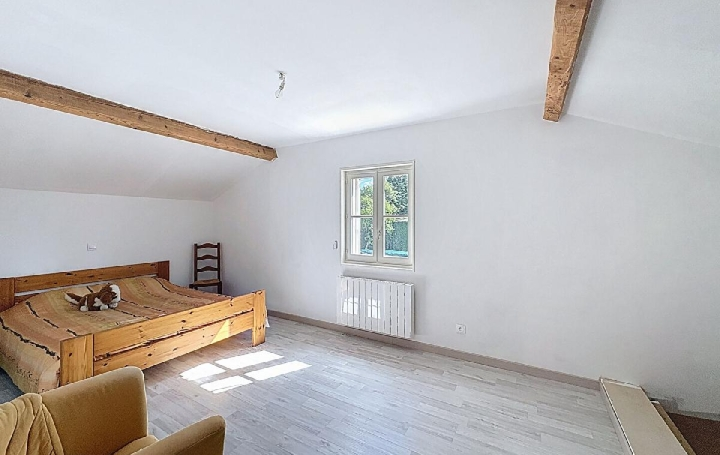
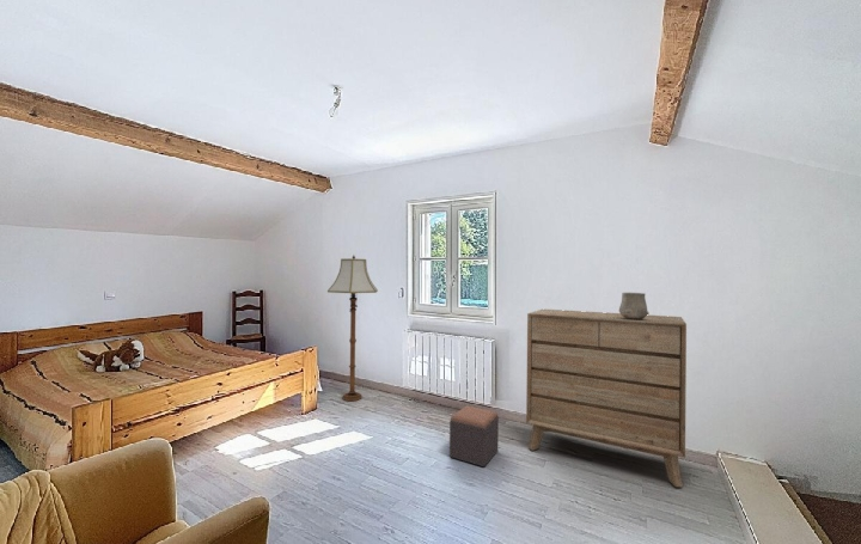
+ ceramic cup [618,292,651,319]
+ floor lamp [326,253,379,402]
+ dresser [525,308,688,488]
+ footstool [448,404,500,467]
